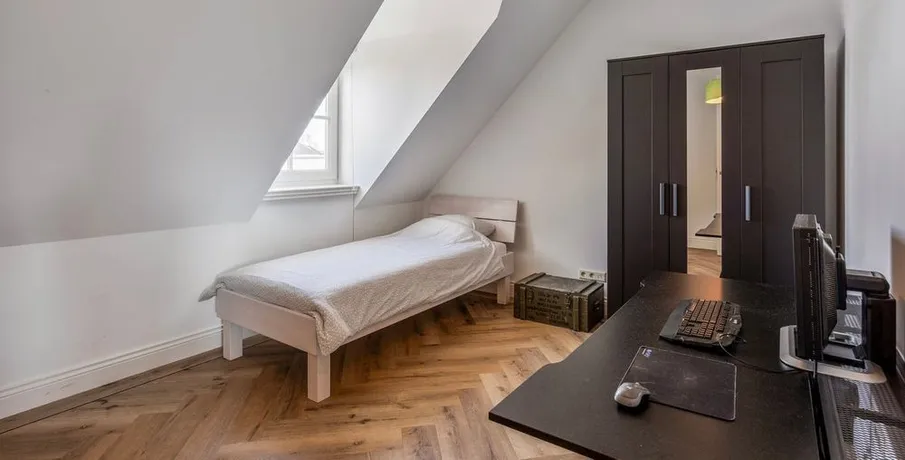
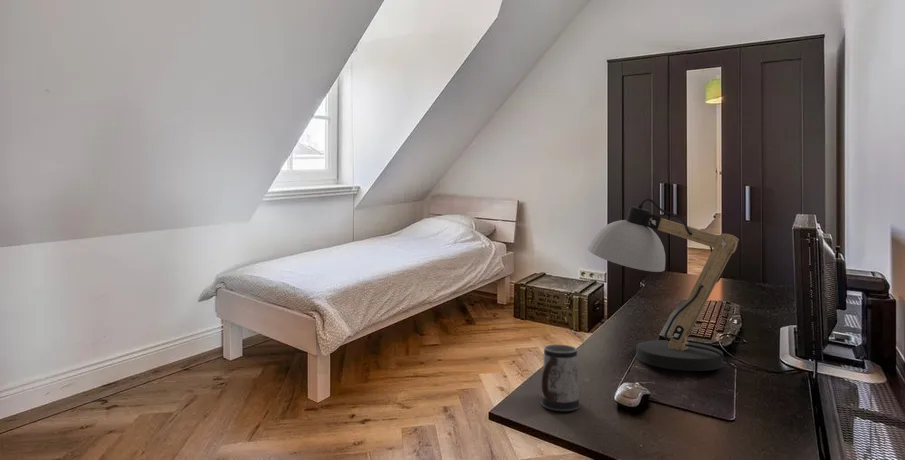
+ desk lamp [586,198,759,375]
+ mug [539,344,582,412]
